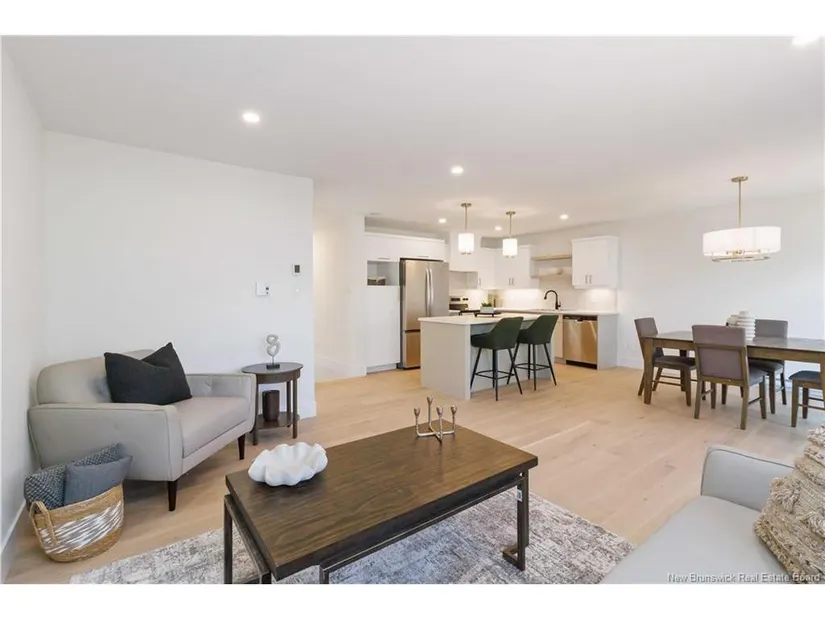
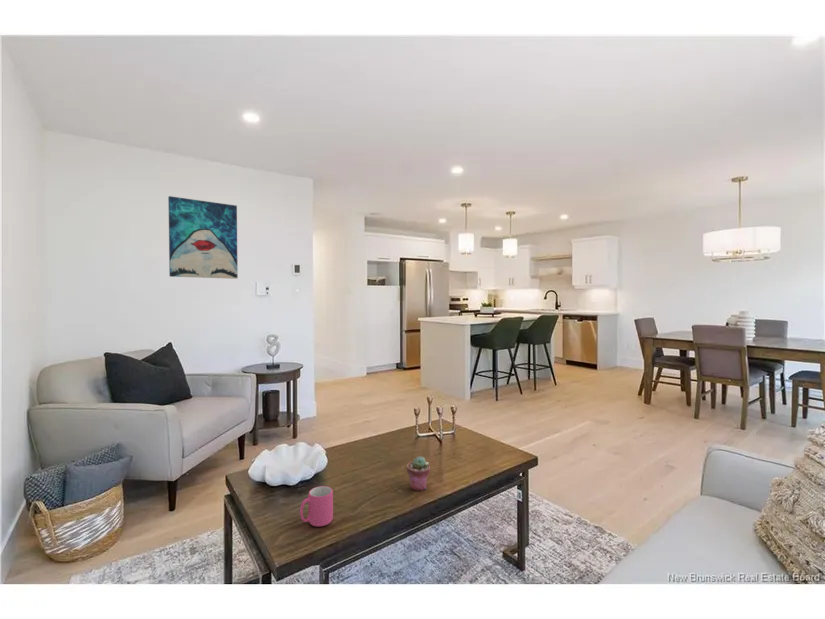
+ wall art [167,195,239,280]
+ mug [299,485,334,528]
+ potted succulent [406,456,431,492]
